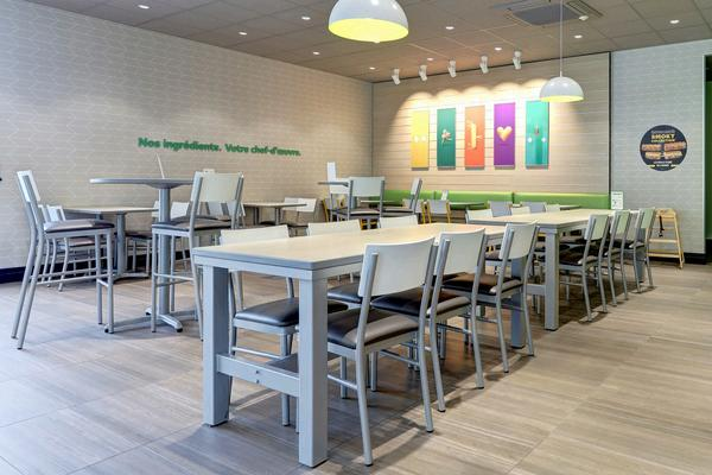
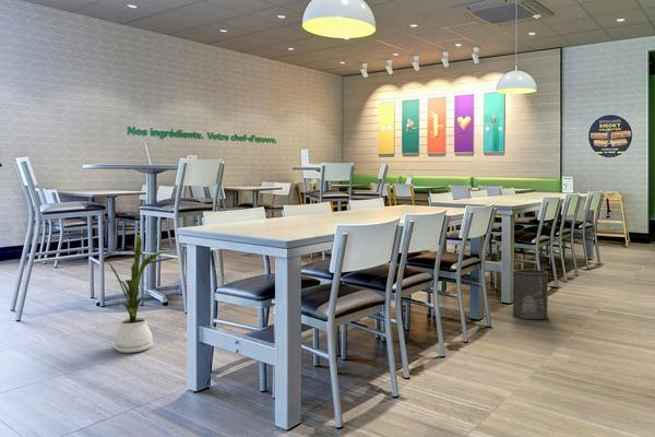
+ house plant [103,234,162,354]
+ trash can [511,268,550,320]
